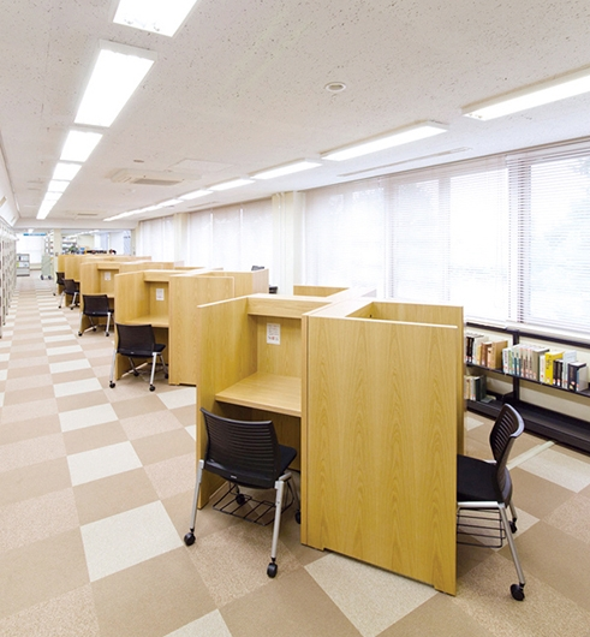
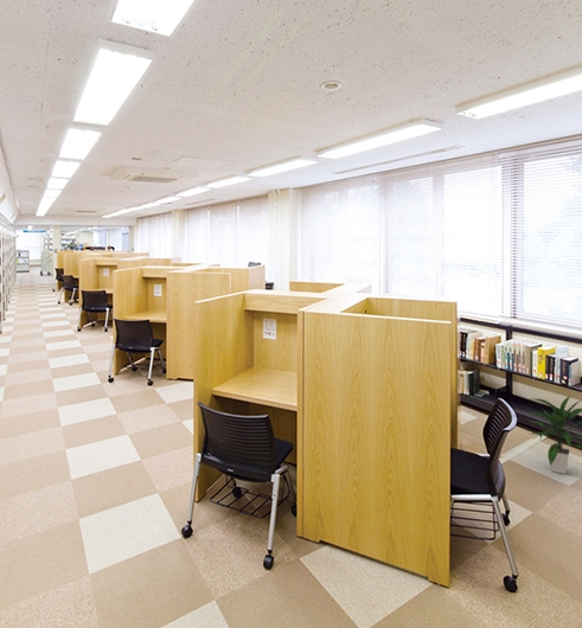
+ indoor plant [526,395,582,475]
